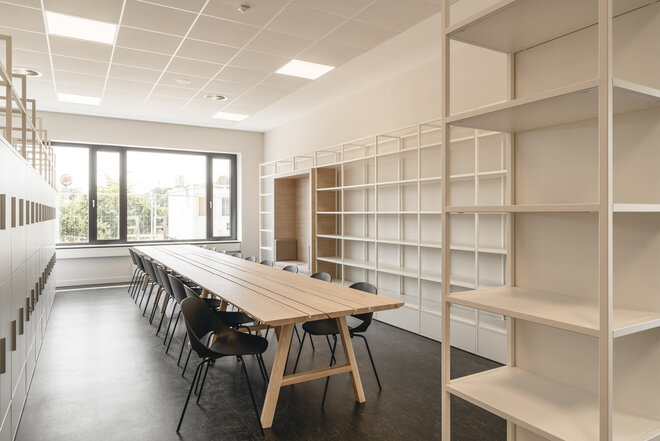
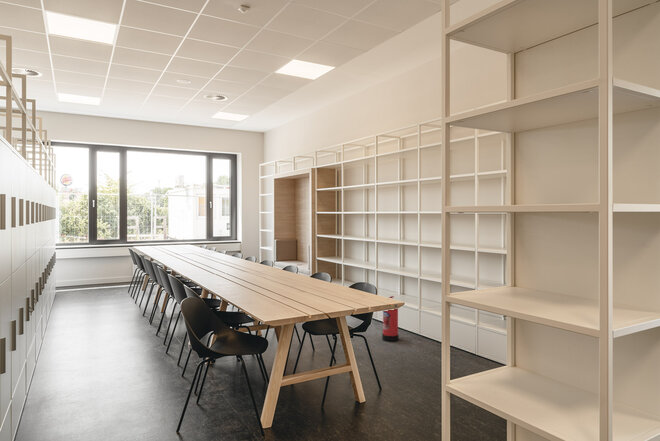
+ fire extinguisher [381,295,400,343]
